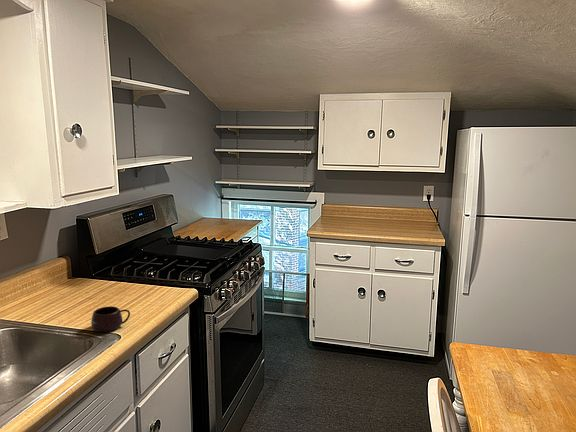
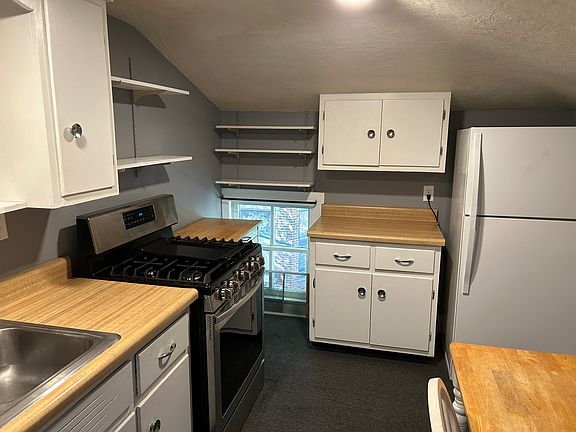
- mug [90,306,131,333]
